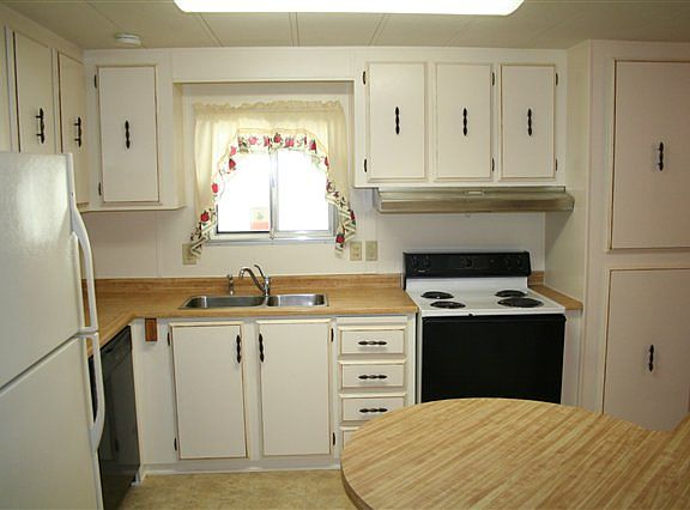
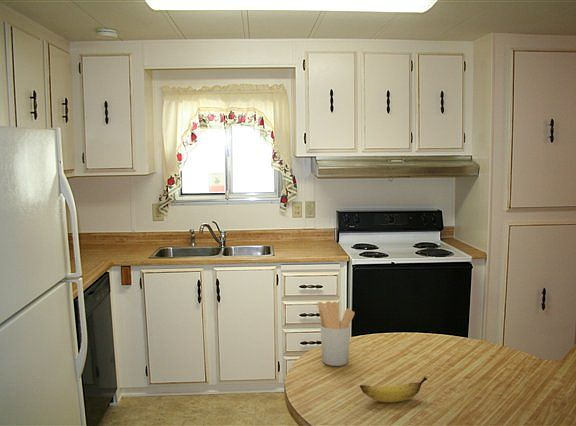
+ utensil holder [316,301,356,367]
+ banana [359,376,428,404]
